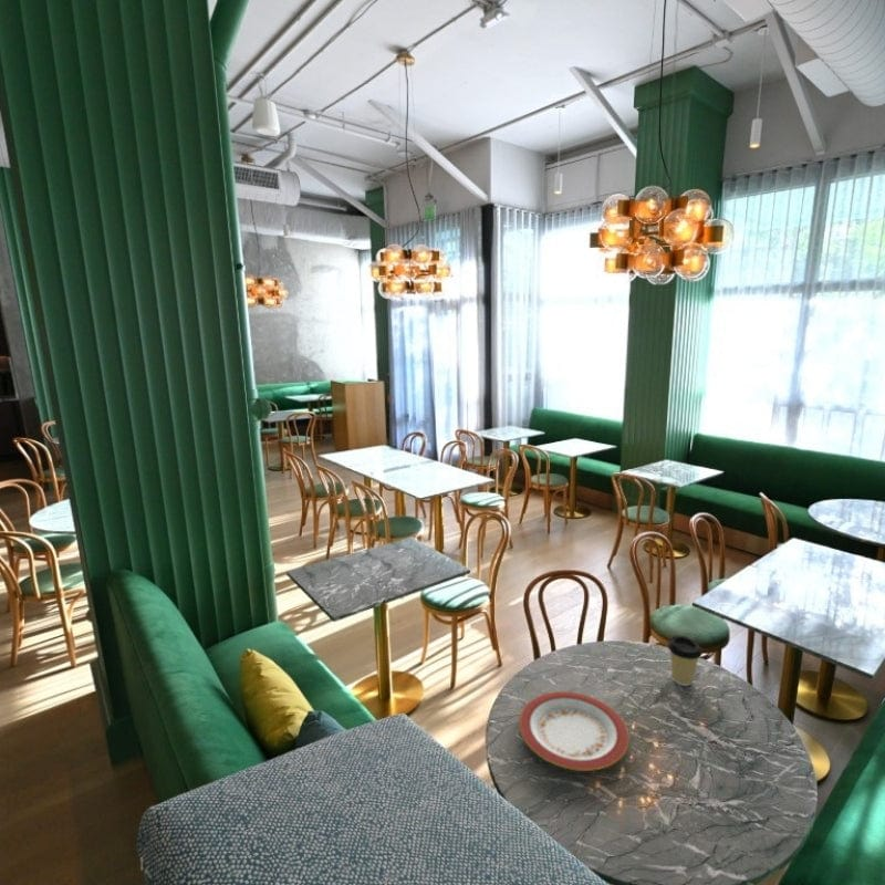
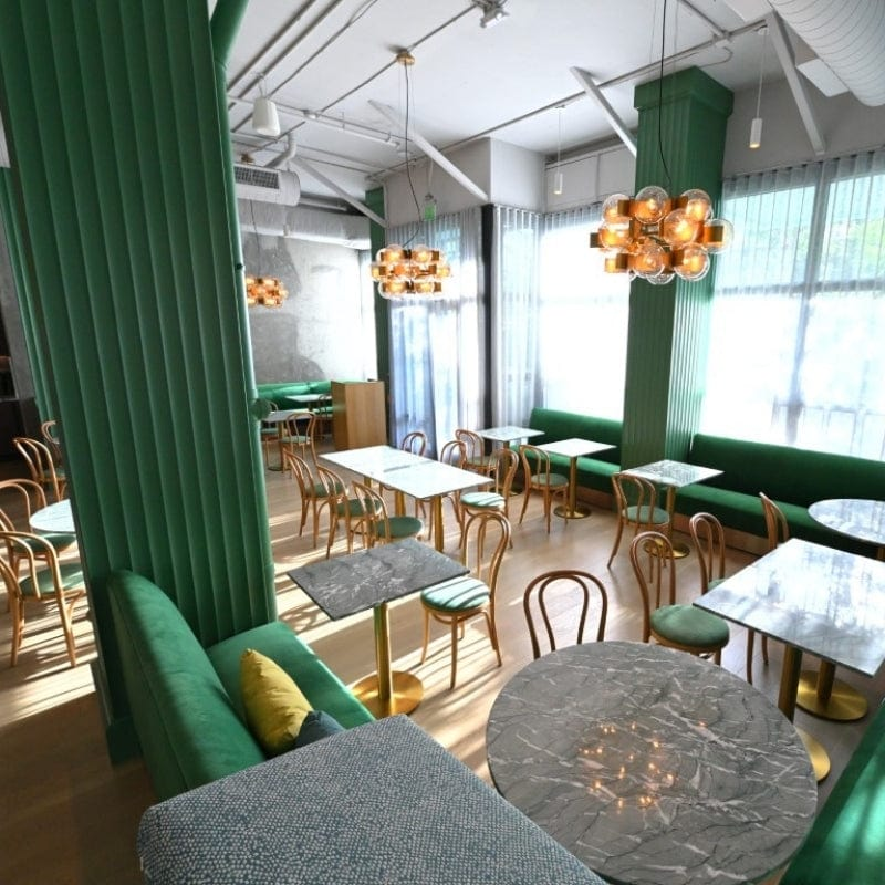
- coffee cup [667,635,704,687]
- plate [518,690,631,772]
